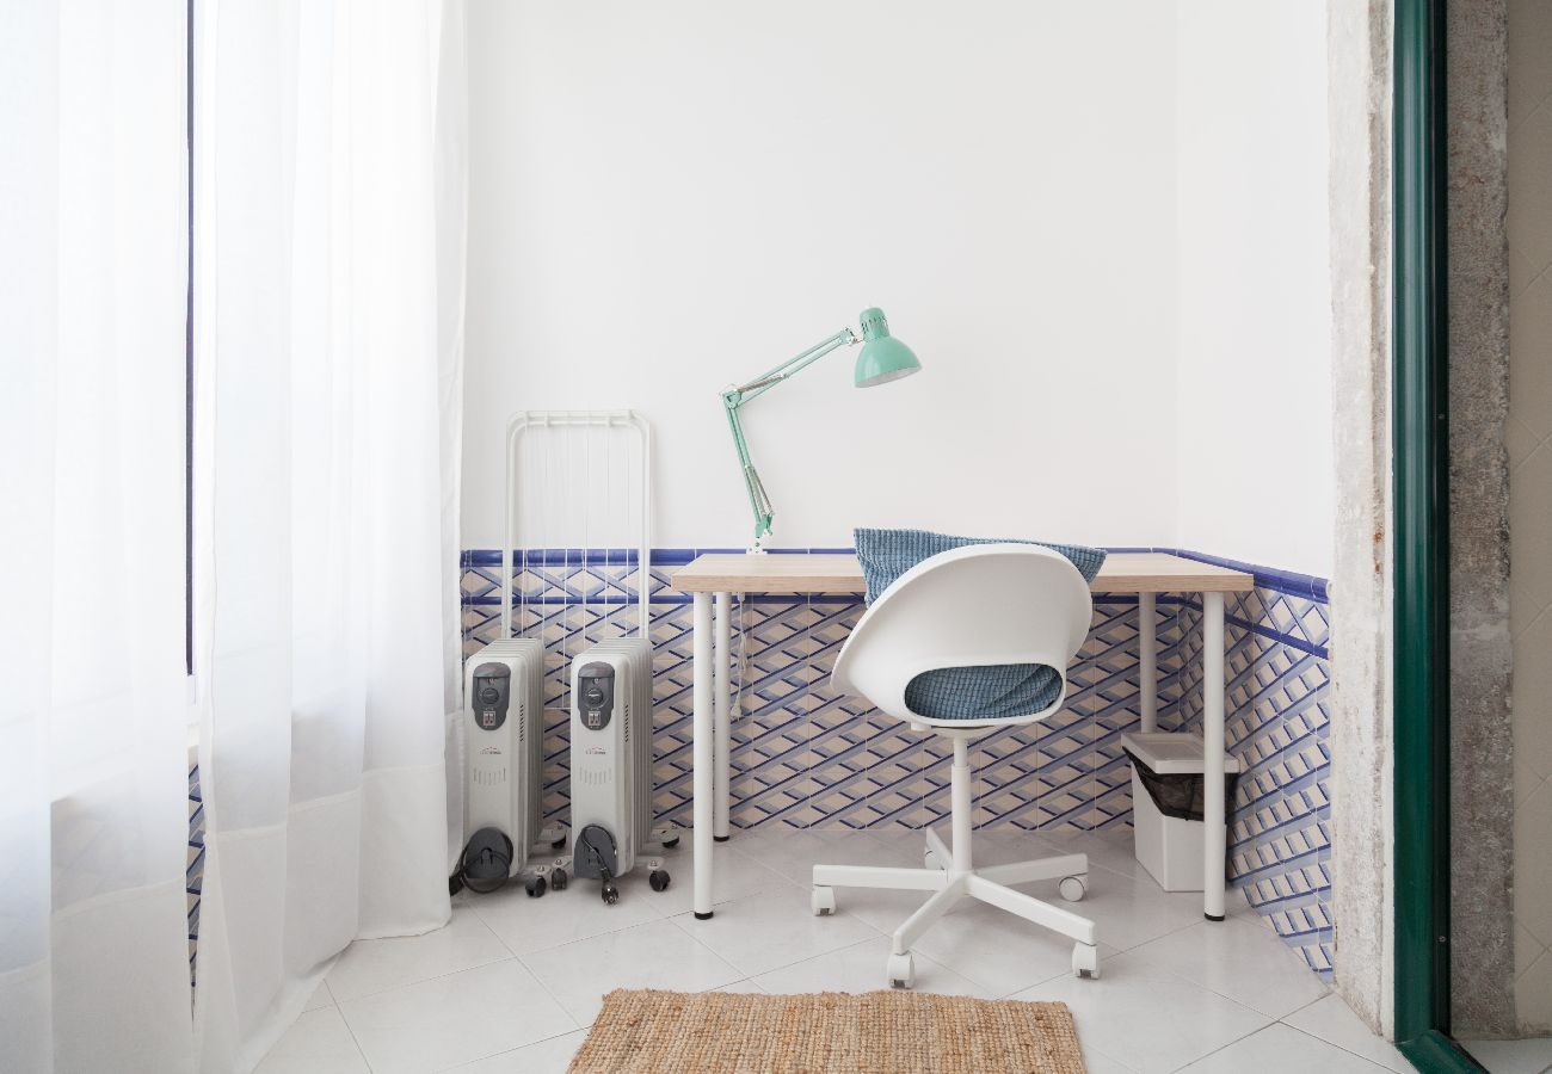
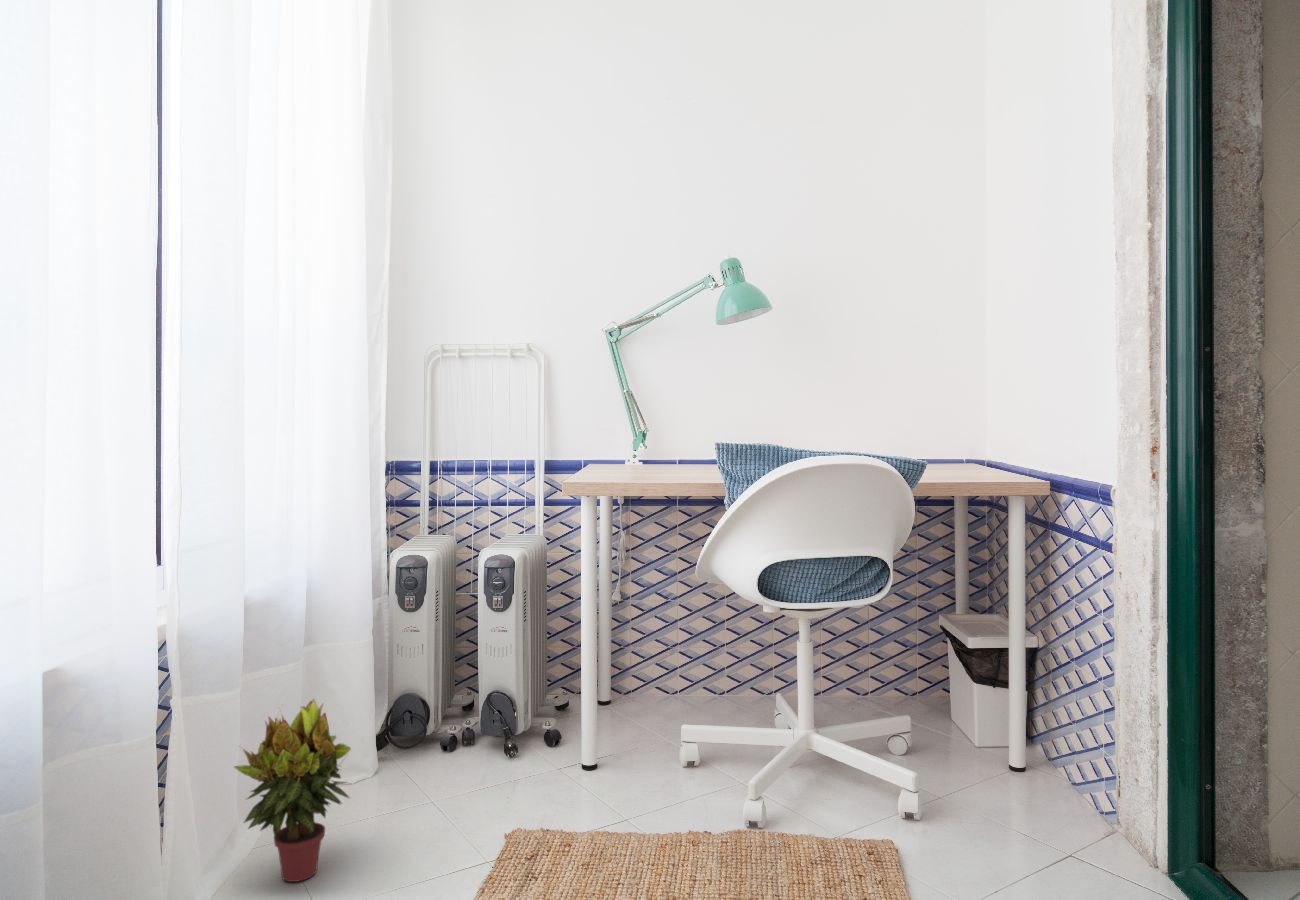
+ potted plant [233,698,352,883]
